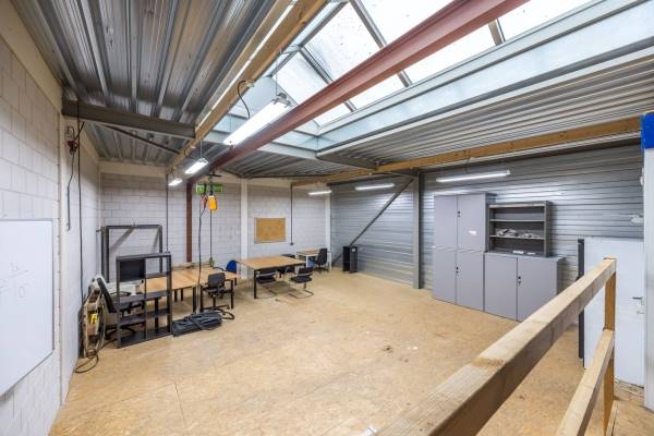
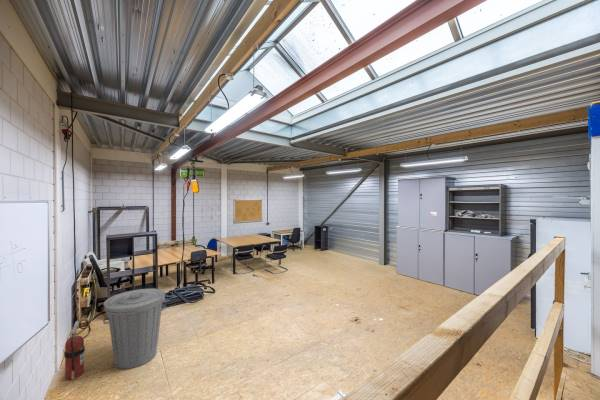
+ trash can [102,288,167,370]
+ fire extinguisher [63,320,86,381]
